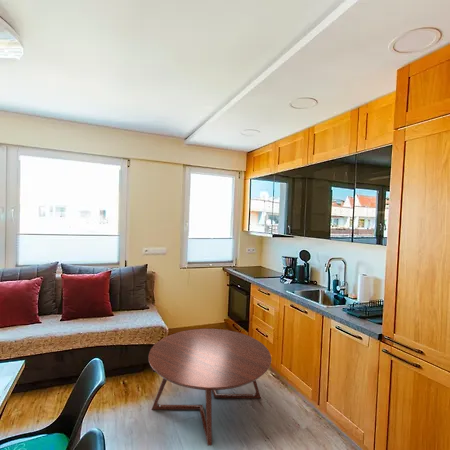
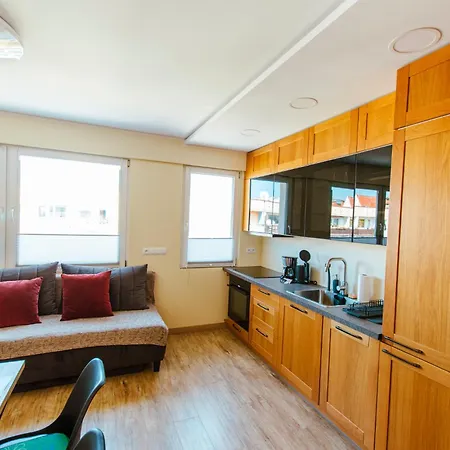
- coffee table [148,328,272,447]
